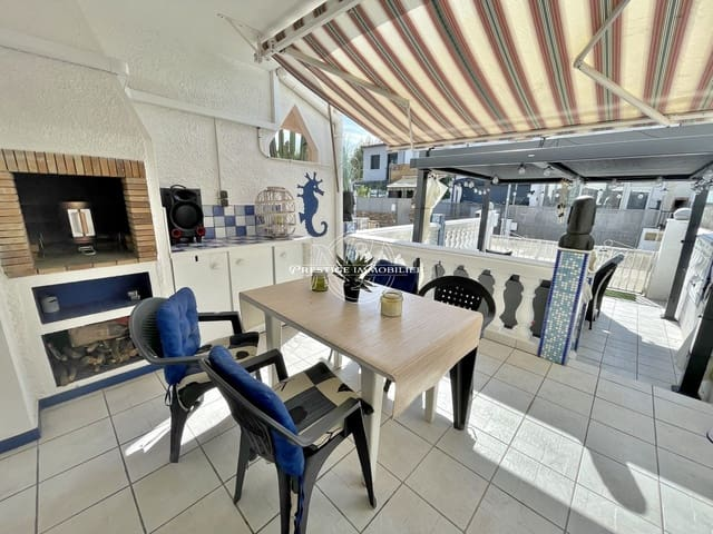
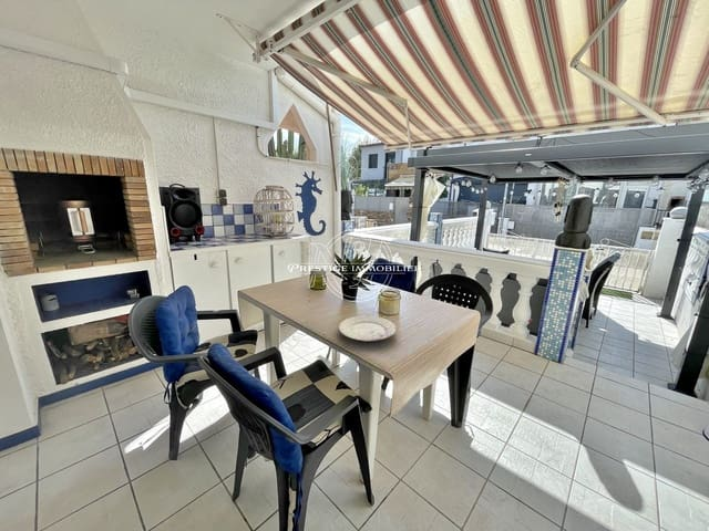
+ plate [338,314,398,343]
